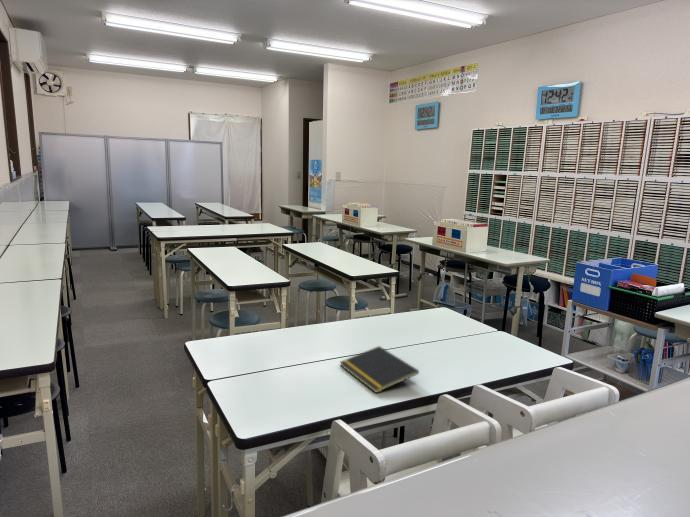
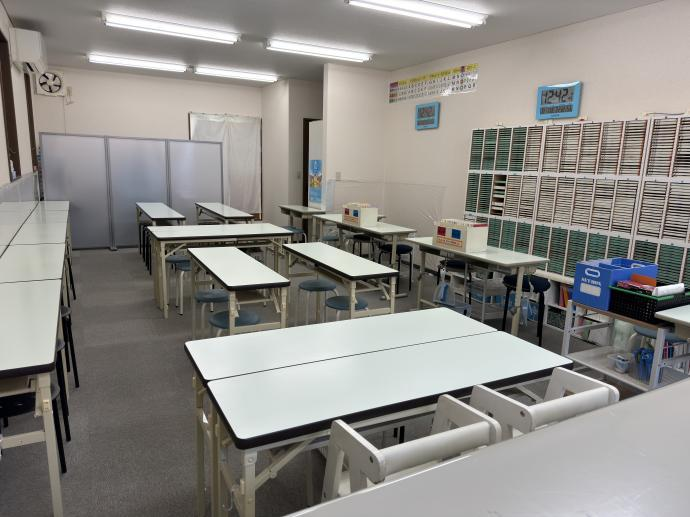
- notepad [339,345,420,394]
